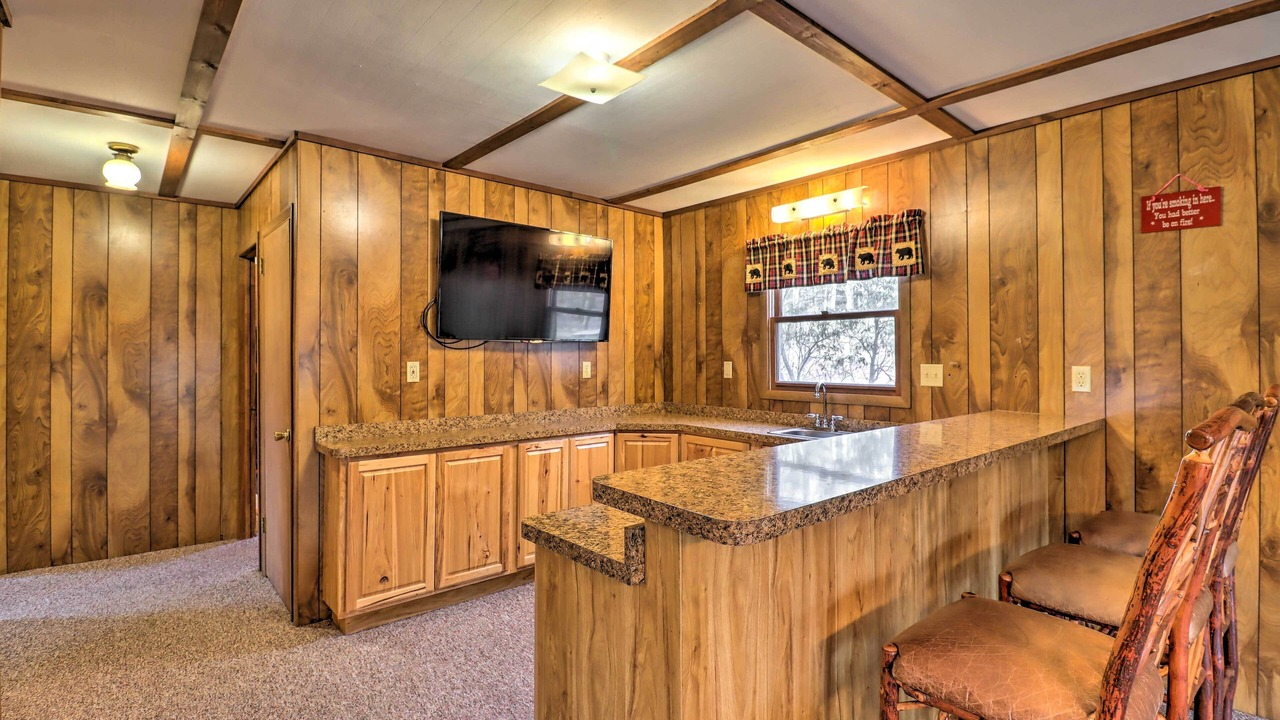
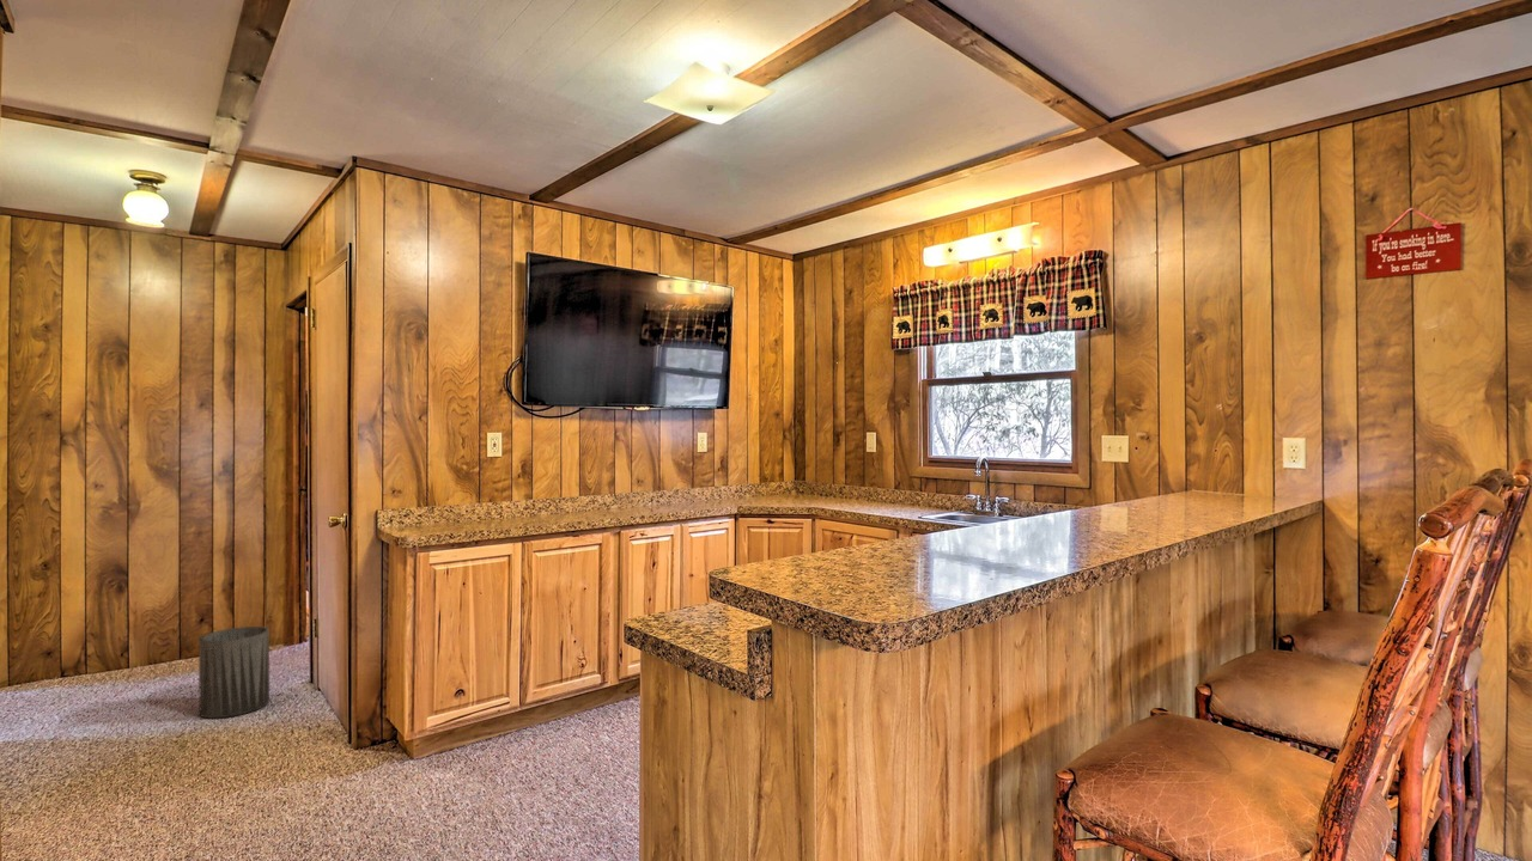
+ trash can [197,625,270,720]
